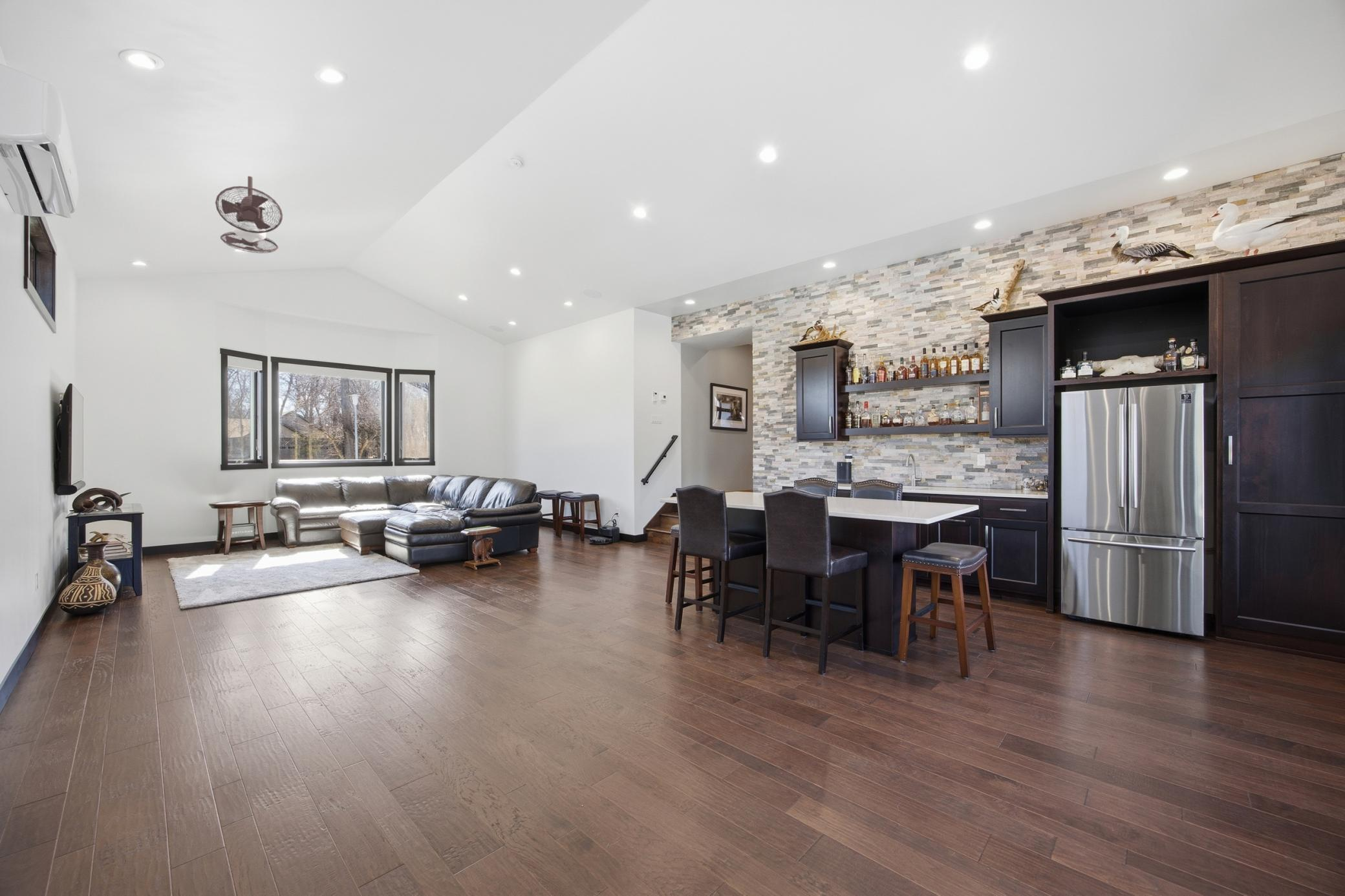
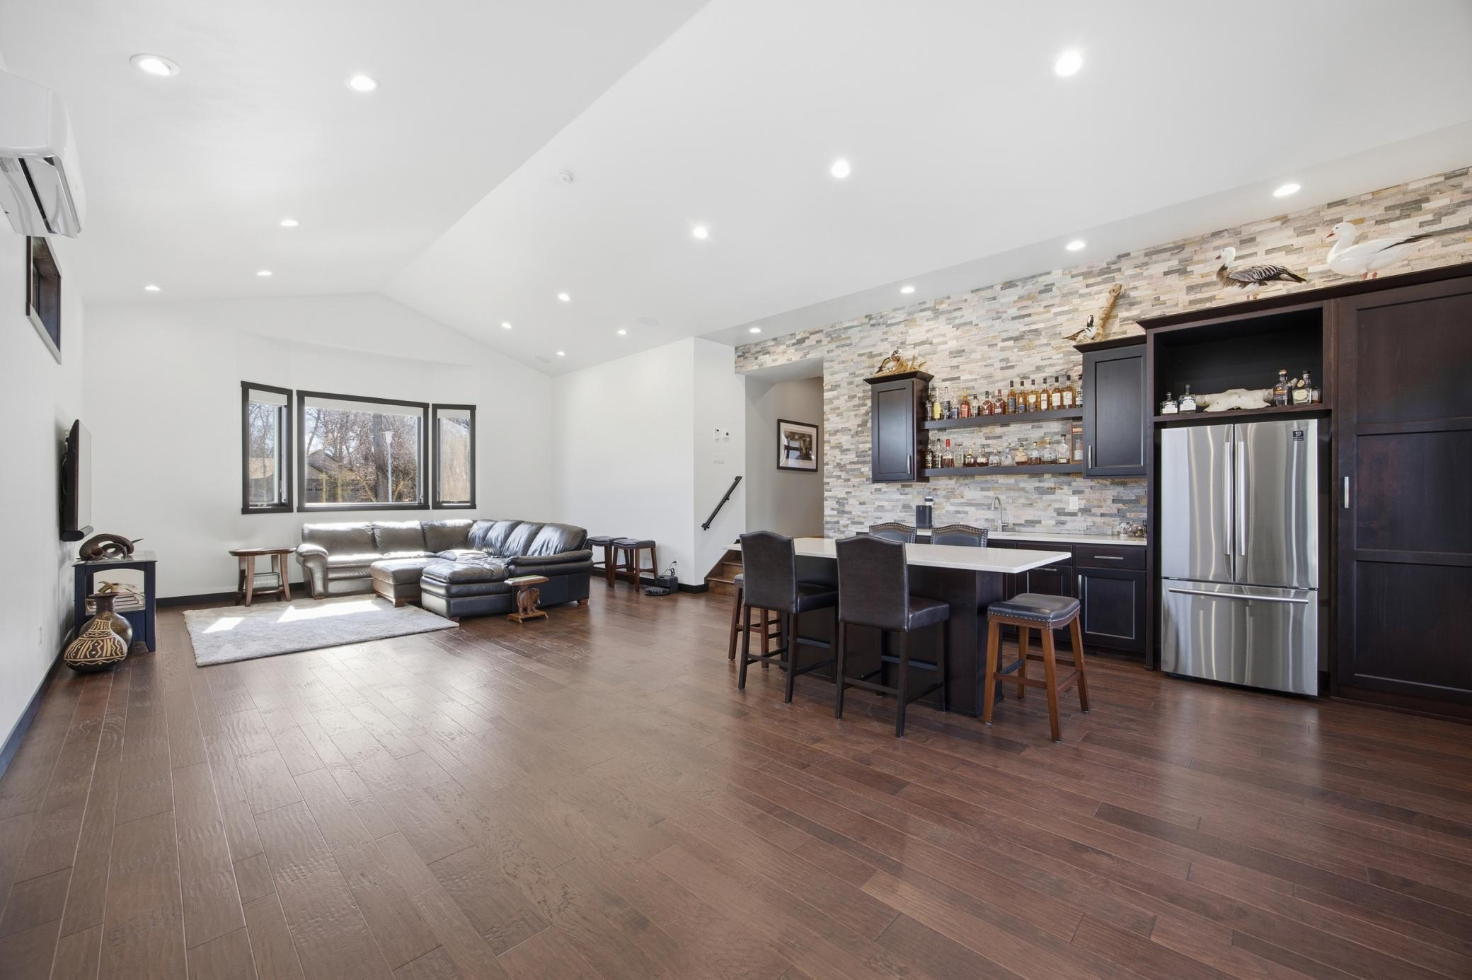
- ceiling fan [215,175,283,254]
